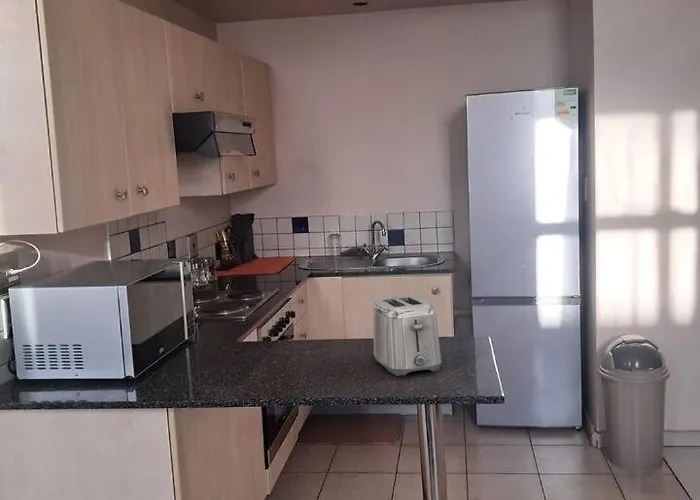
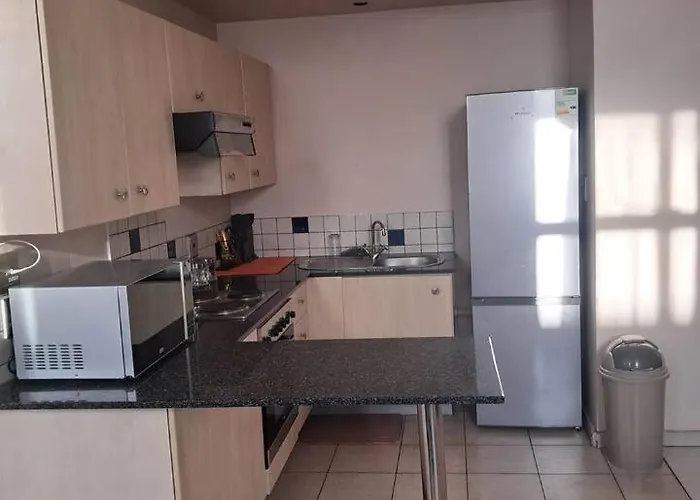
- toaster [372,295,442,377]
